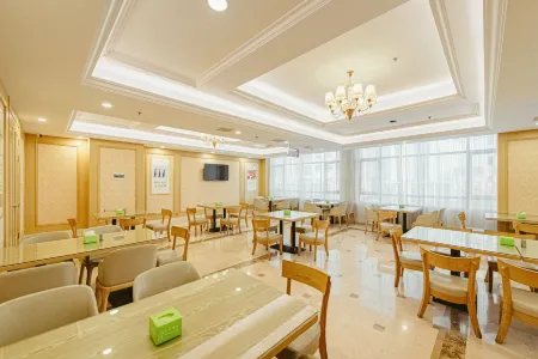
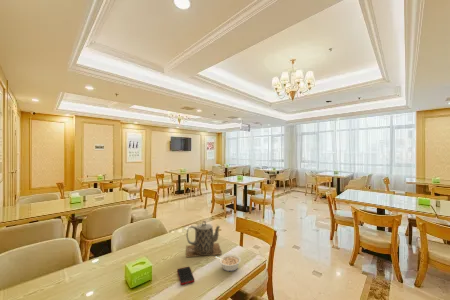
+ cell phone [176,266,195,286]
+ legume [215,254,242,272]
+ teapot [185,220,223,259]
